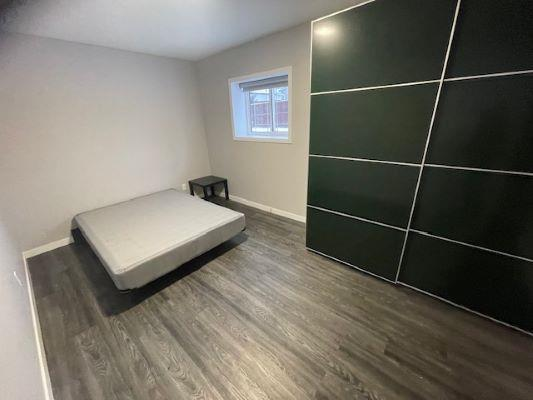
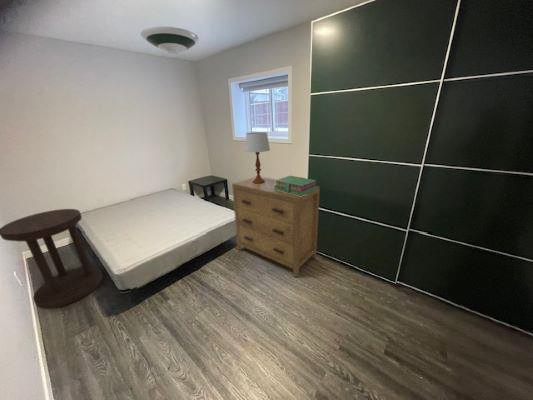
+ table lamp [244,131,271,184]
+ side table [0,208,104,310]
+ dresser [231,175,321,278]
+ stack of books [273,175,319,196]
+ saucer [140,25,200,55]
